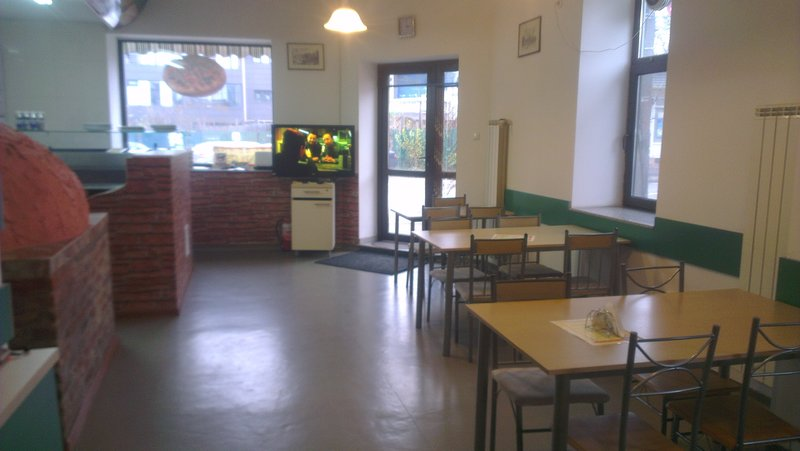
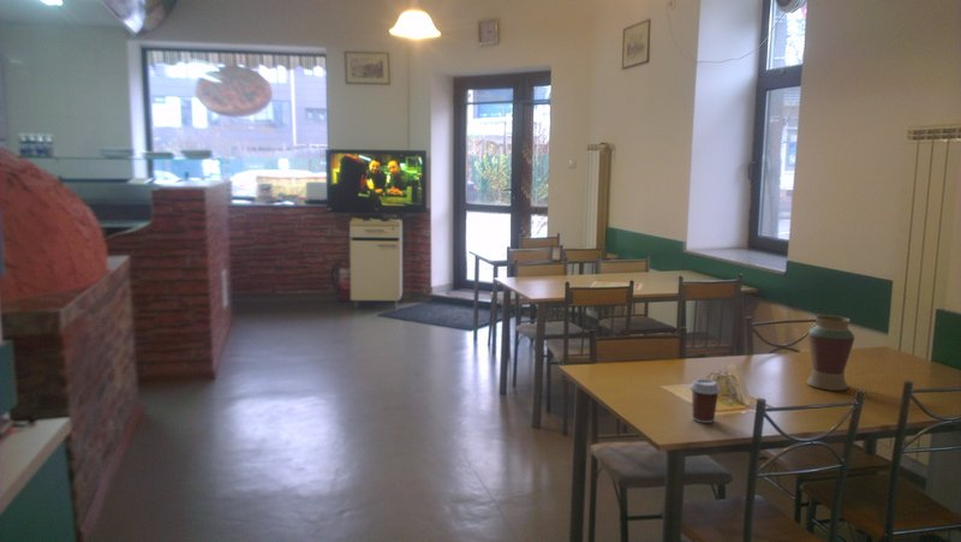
+ coffee cup [688,377,722,424]
+ vase [806,314,855,392]
